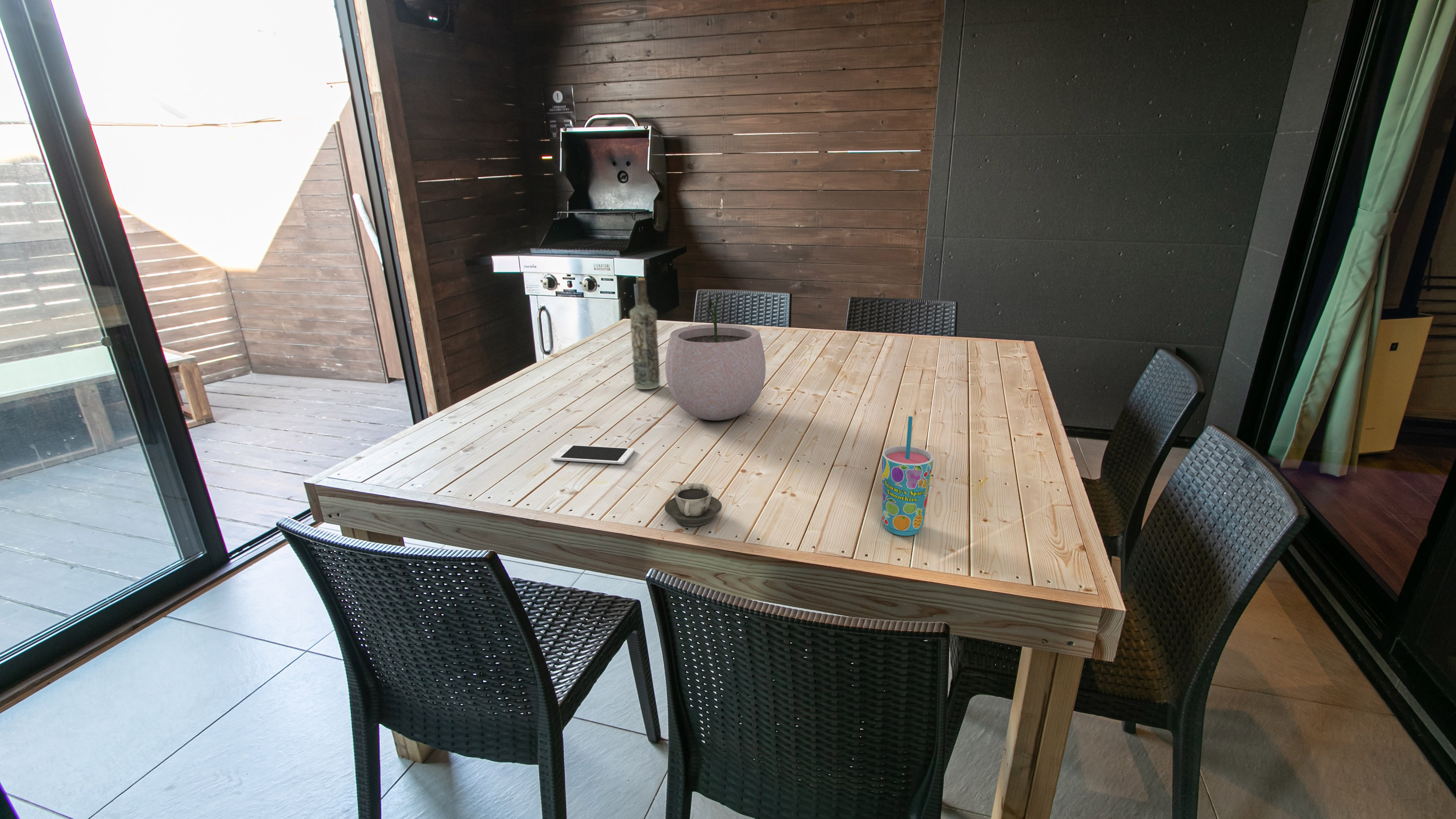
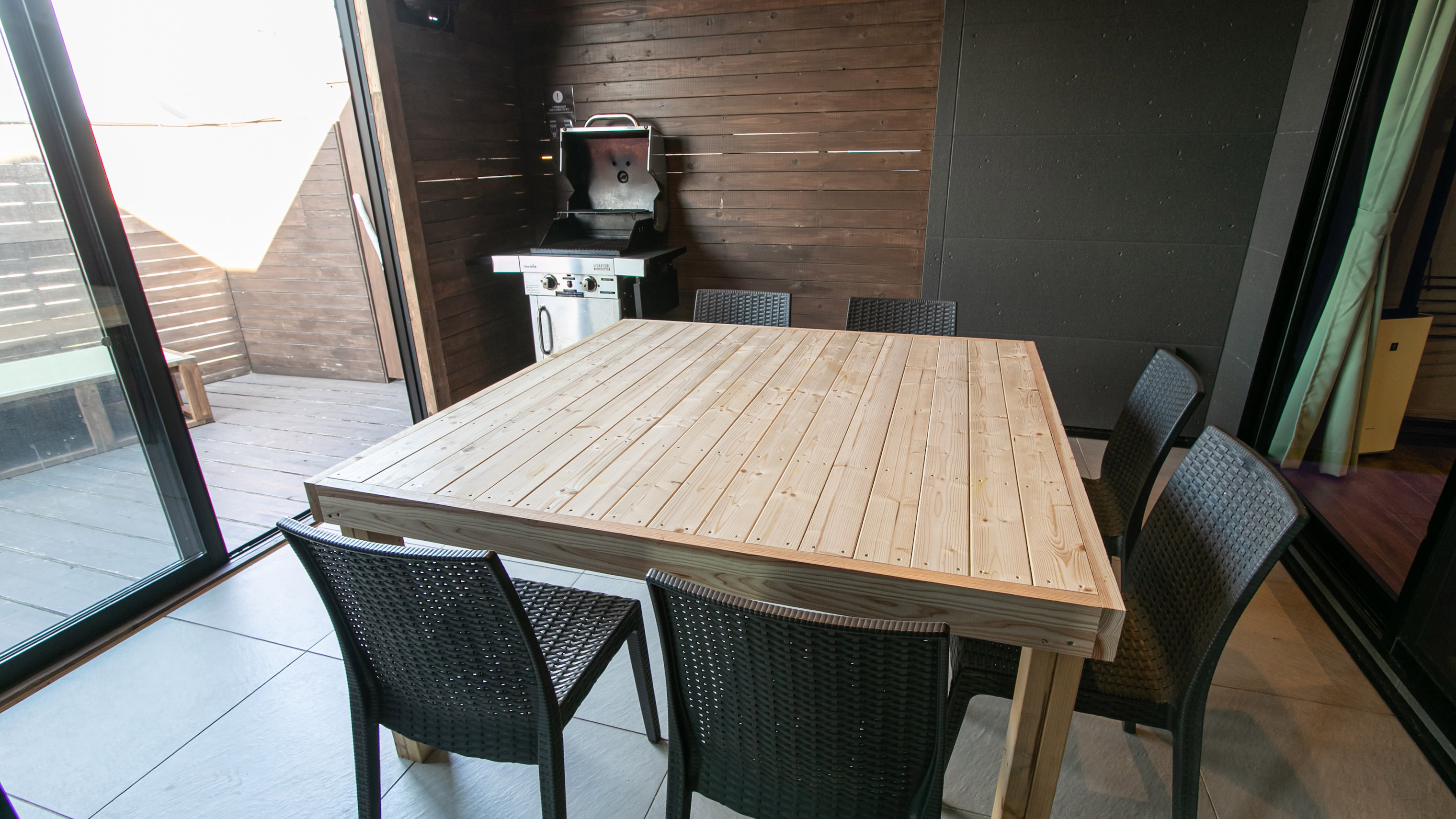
- cell phone [551,444,635,465]
- cup [882,416,934,536]
- bottle [629,277,660,390]
- cup [664,483,722,527]
- plant pot [665,293,766,421]
